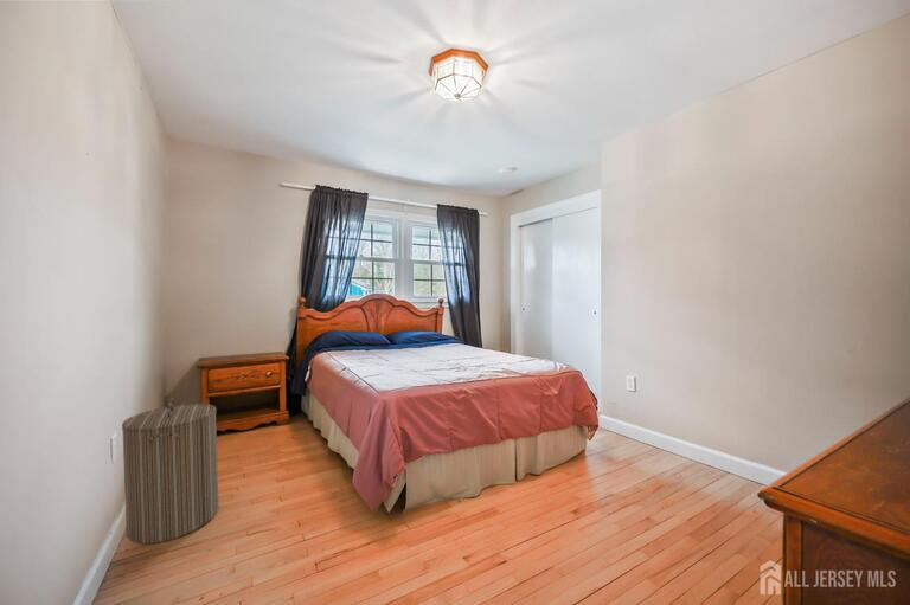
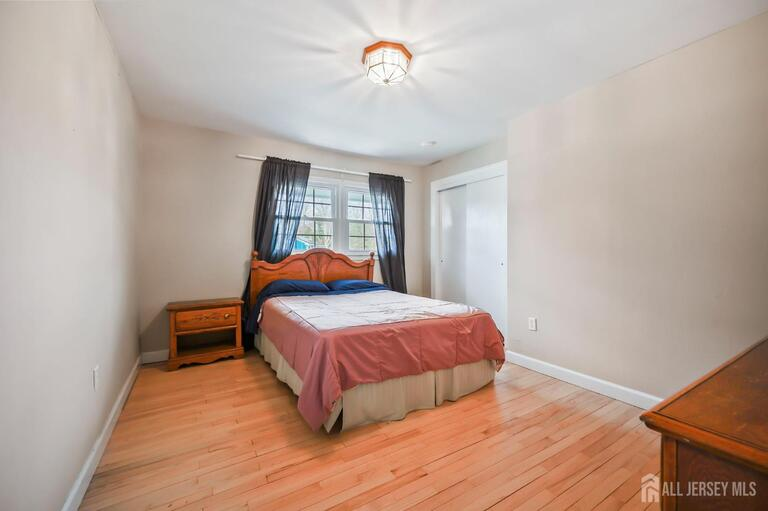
- laundry hamper [121,397,219,545]
